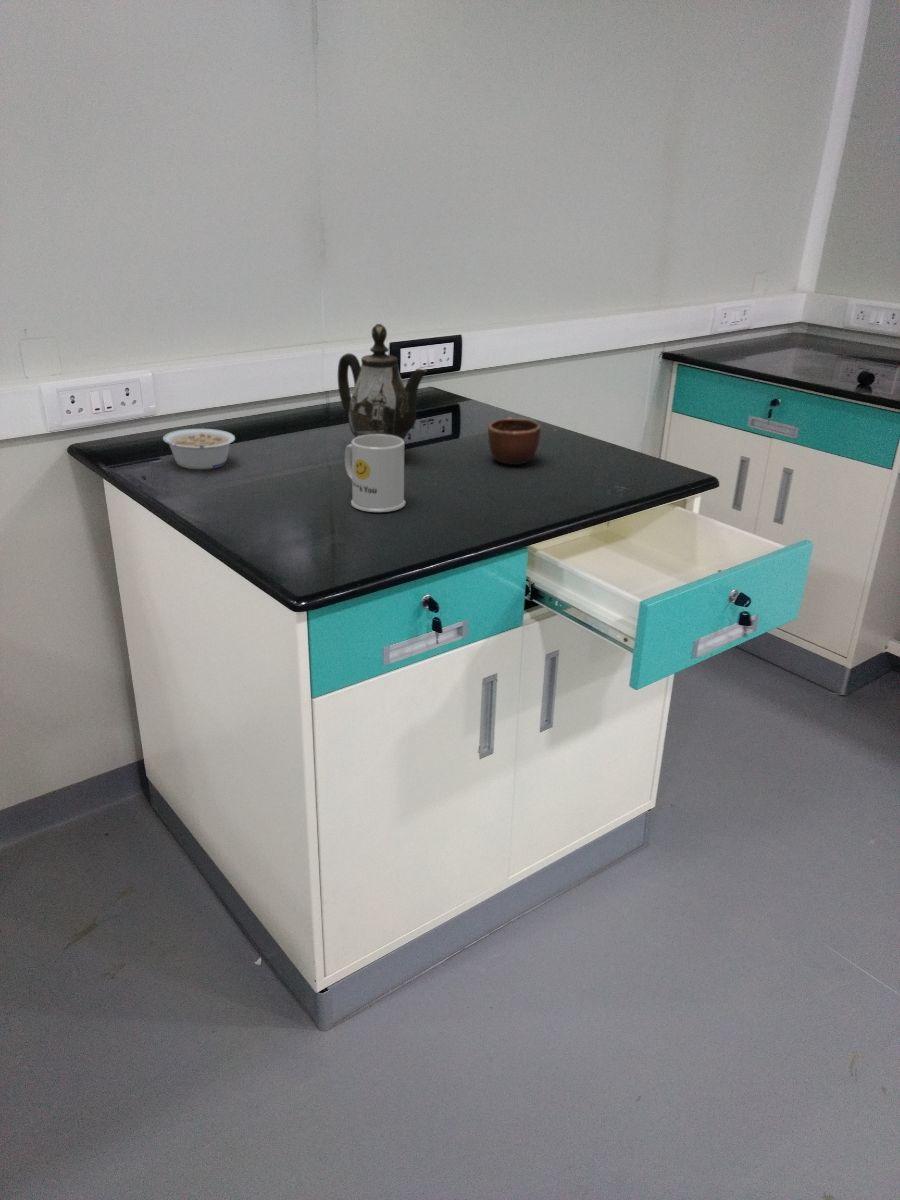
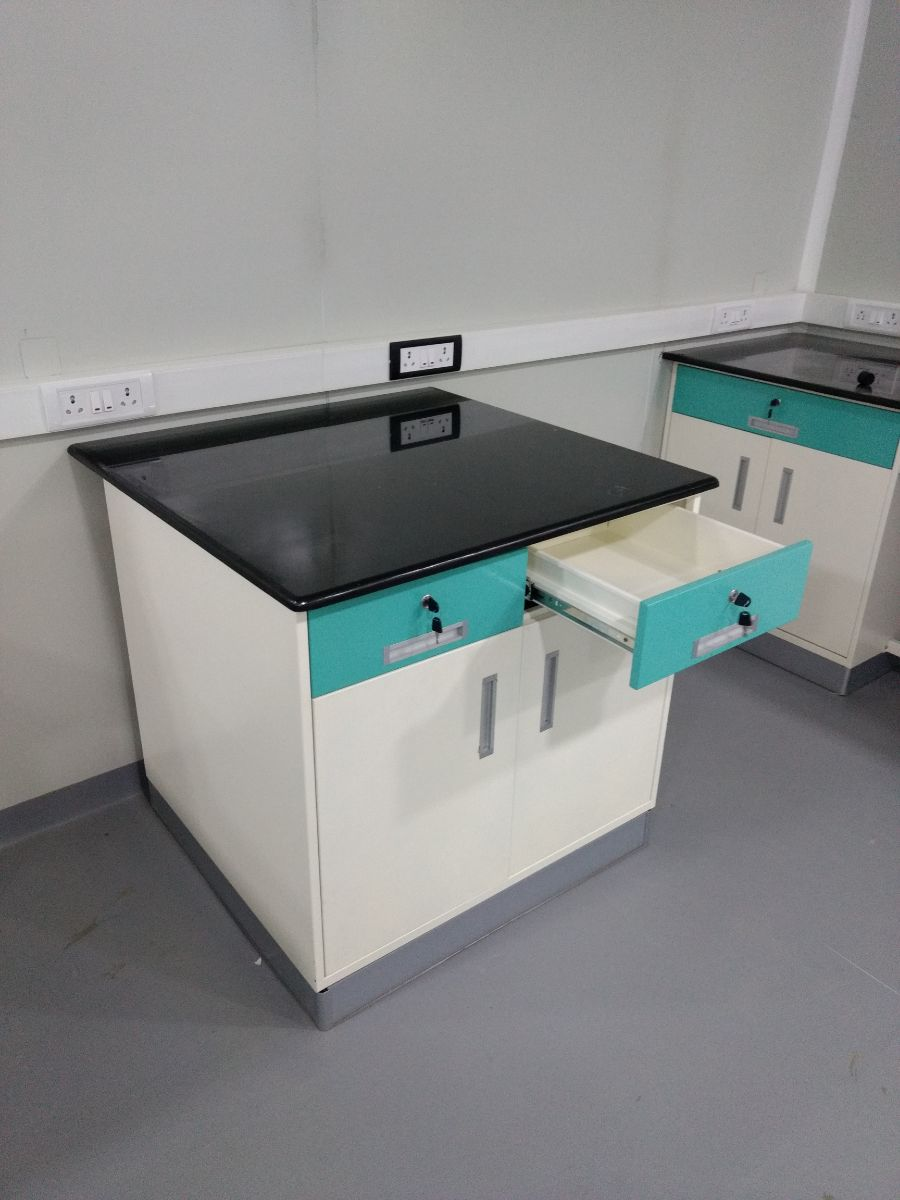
- mug [344,434,407,513]
- mug [487,416,542,466]
- teapot [337,323,428,441]
- legume [162,428,236,470]
